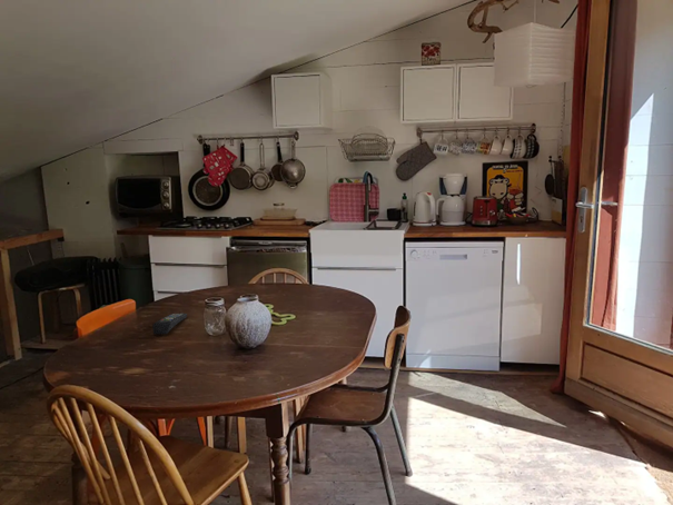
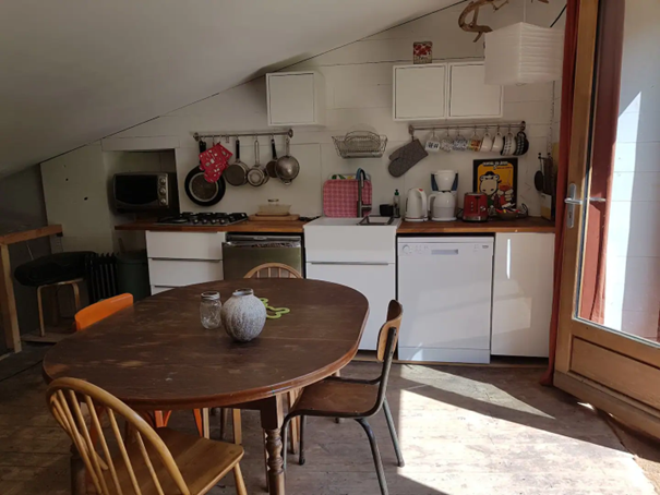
- remote control [151,313,188,335]
